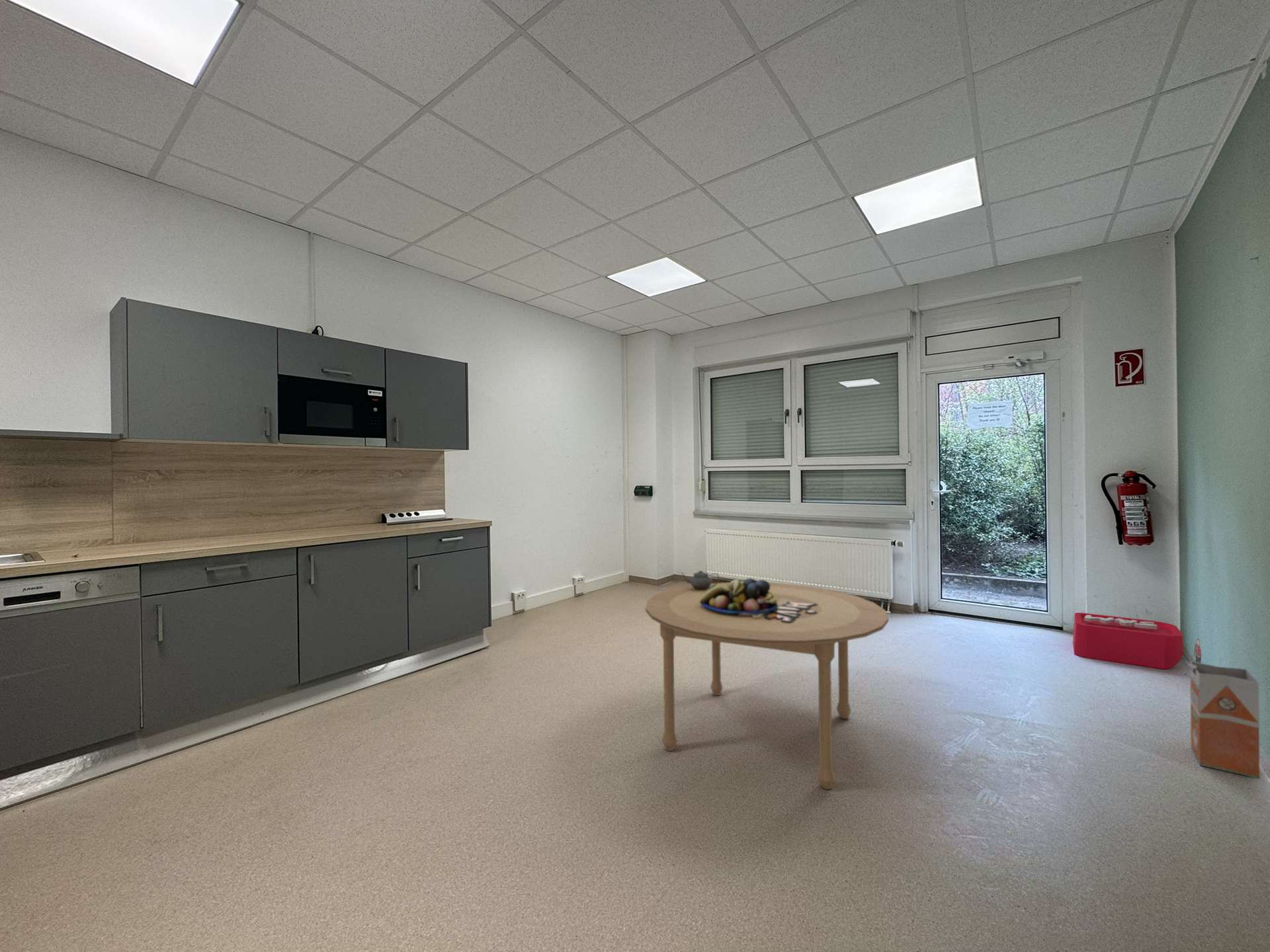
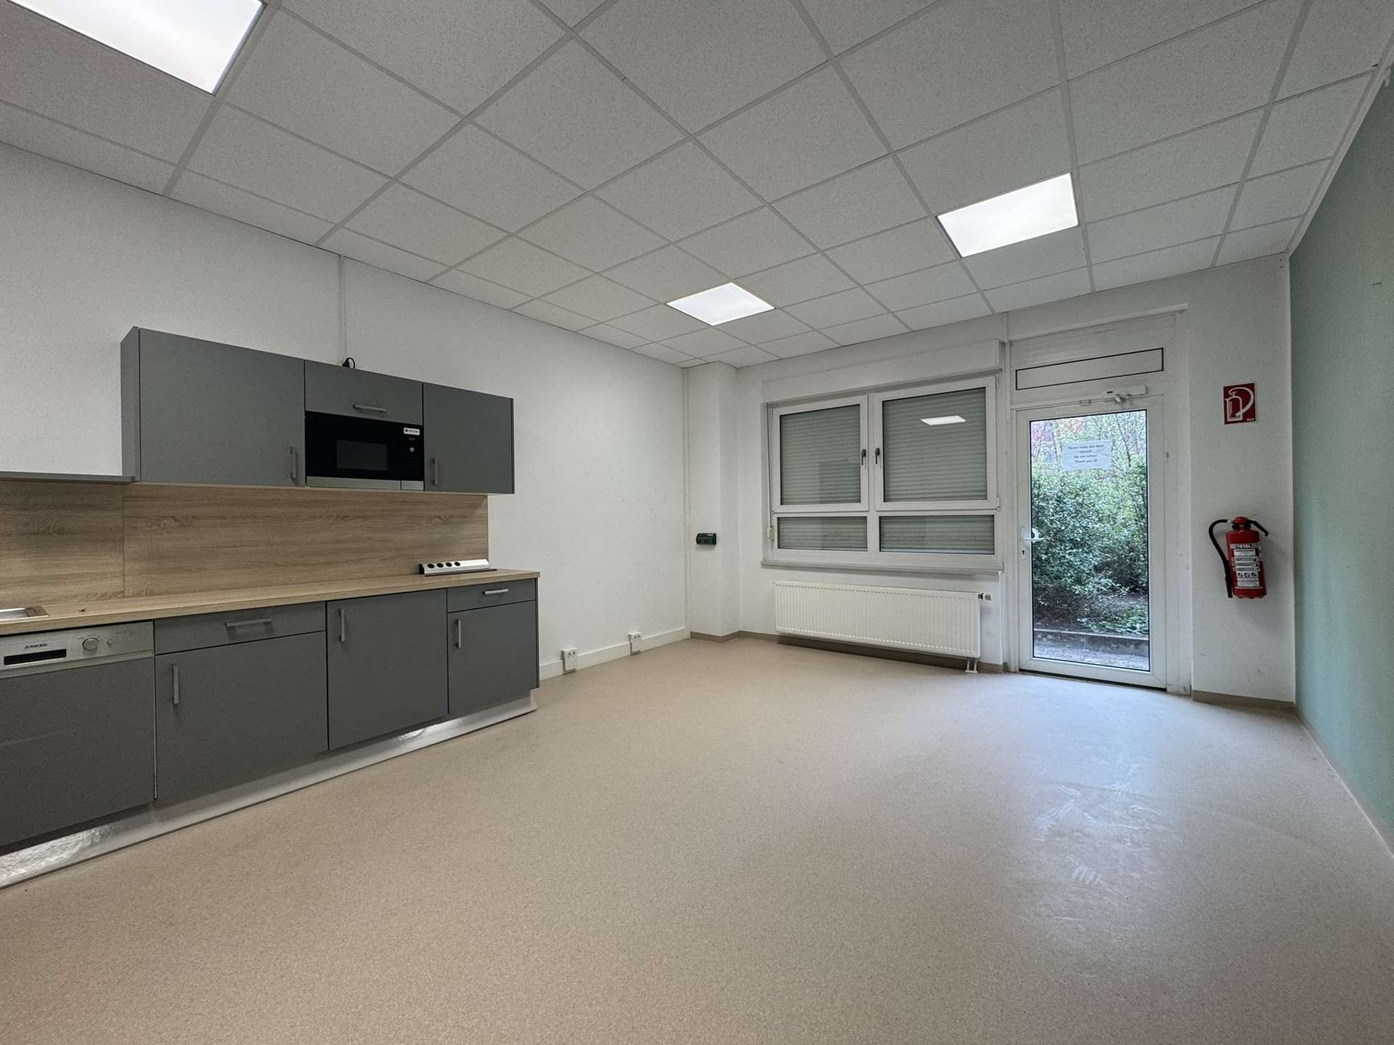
- teapot [680,570,720,590]
- fruit bowl [700,578,778,614]
- dining table [645,582,889,790]
- storage bin [1072,612,1202,670]
- waste bin [1185,660,1260,779]
